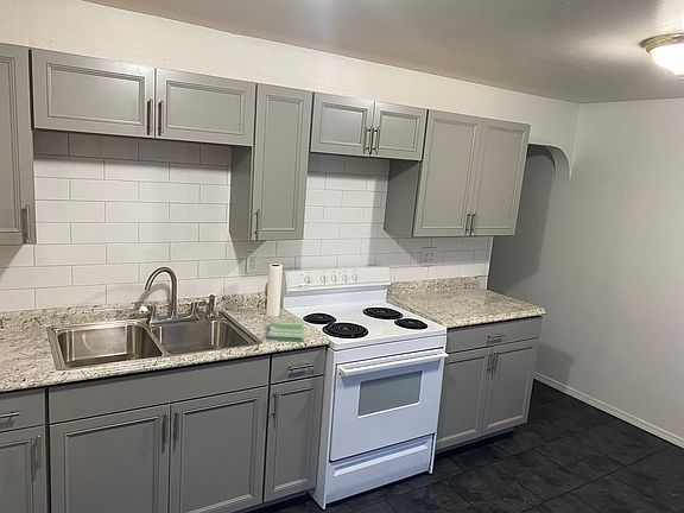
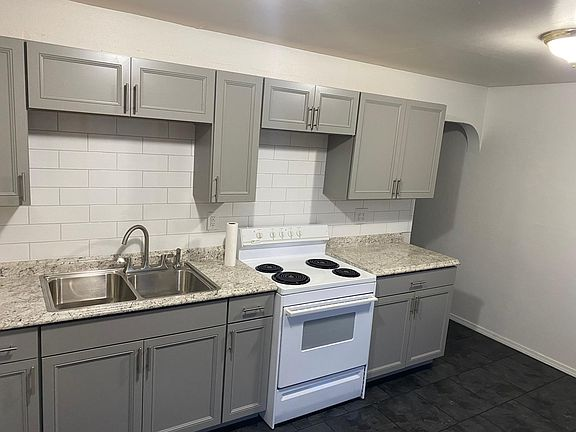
- dish towel [265,321,305,342]
